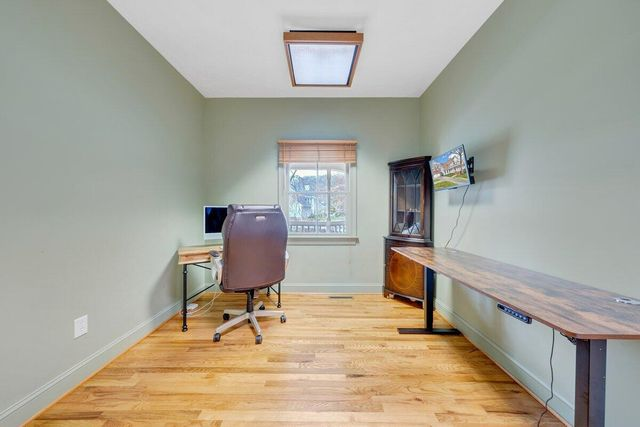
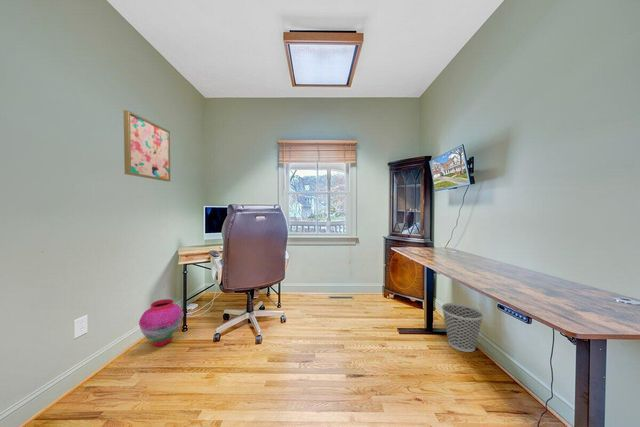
+ wall art [123,109,171,182]
+ lantern [138,298,184,347]
+ wastebasket [441,302,485,353]
